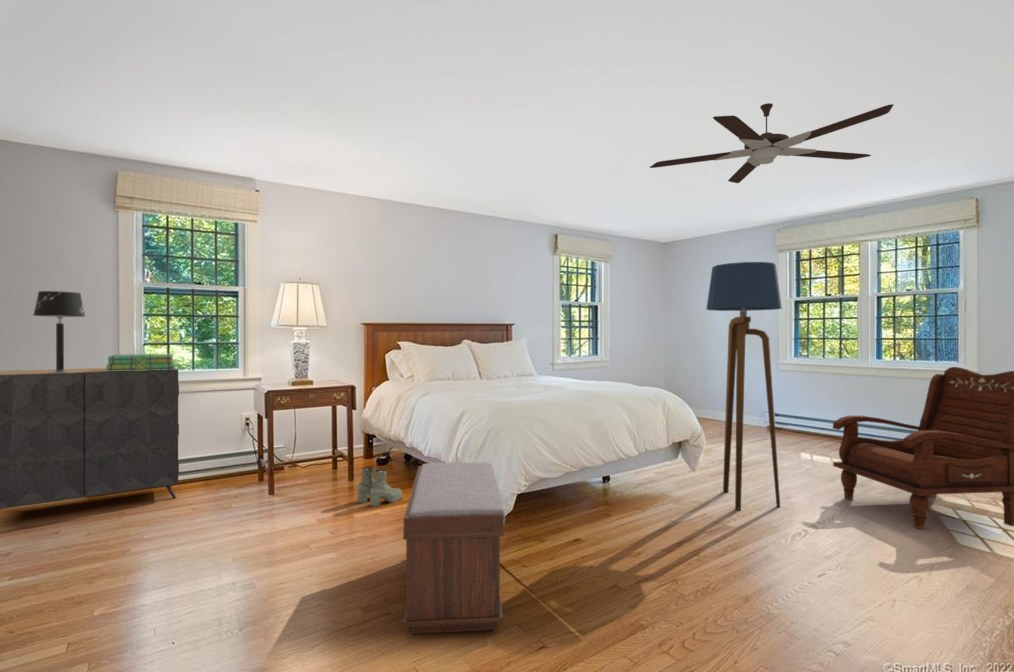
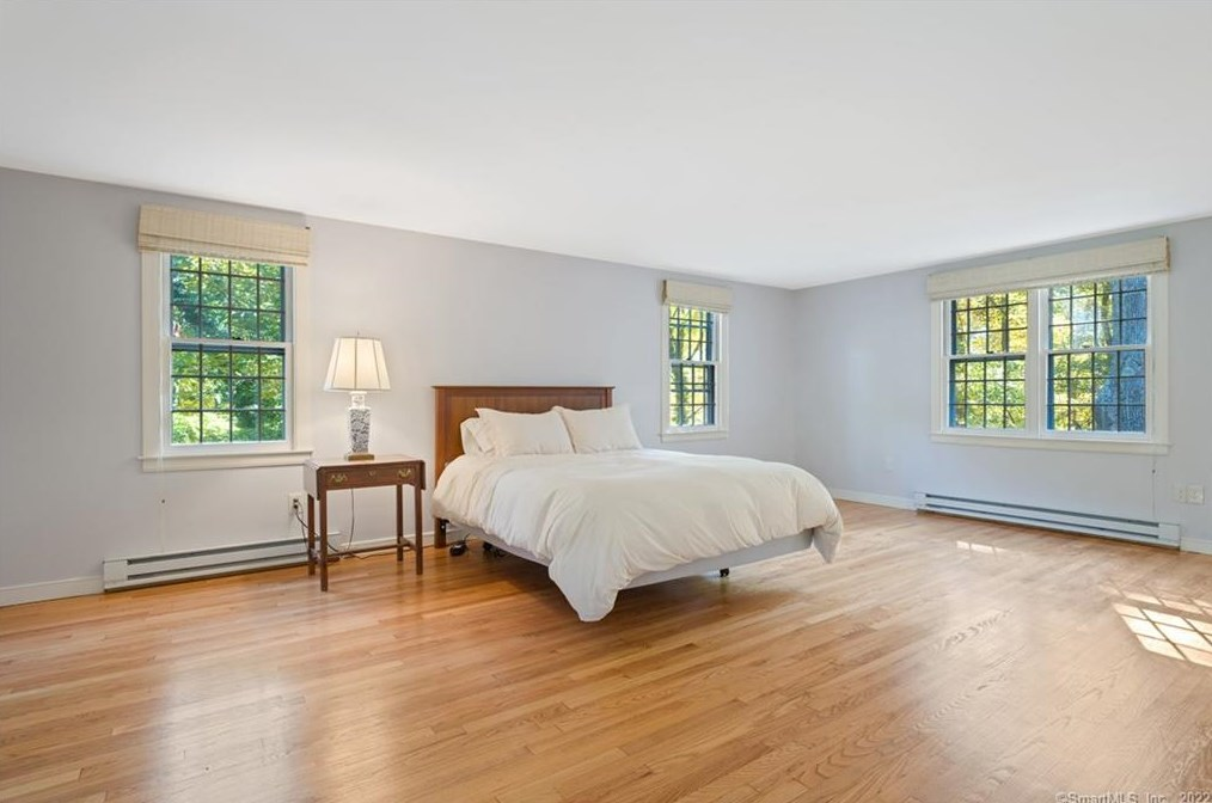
- table lamp [32,290,87,373]
- floor lamp [705,261,783,511]
- bench [402,461,506,635]
- dresser [0,367,180,510]
- armchair [832,366,1014,530]
- ceiling fan [648,102,895,184]
- boots [356,466,403,508]
- stack of books [105,353,176,371]
